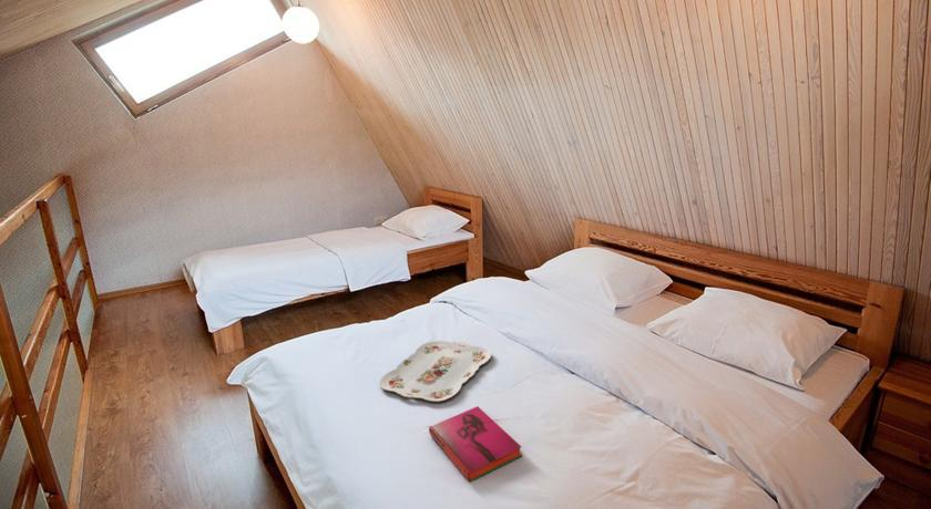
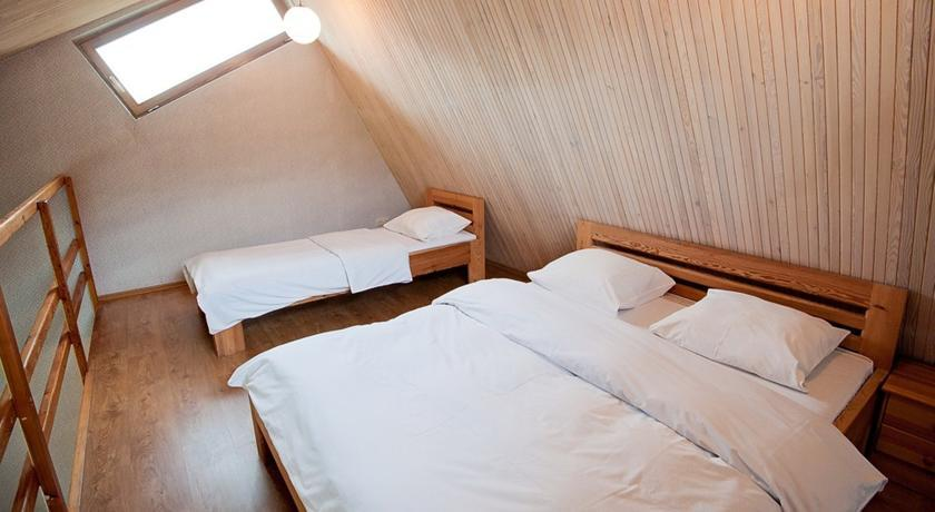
- hardback book [428,405,523,482]
- serving tray [379,340,492,403]
